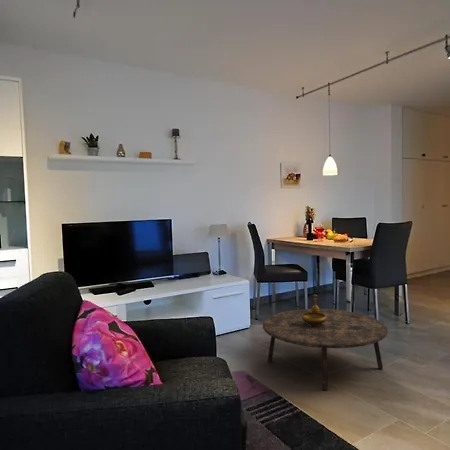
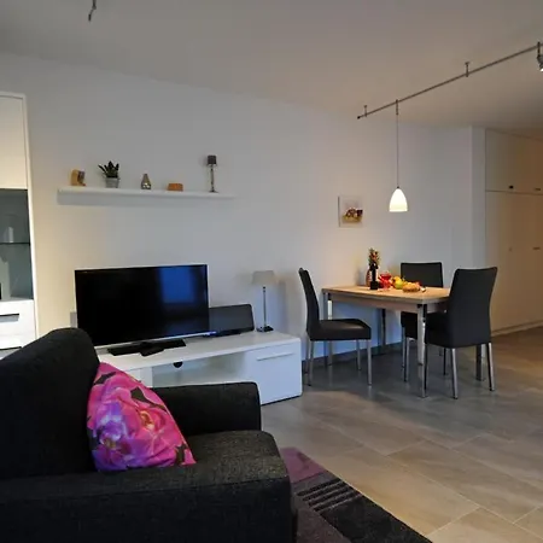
- coffee table [262,308,389,391]
- decorative bowl [301,294,327,326]
